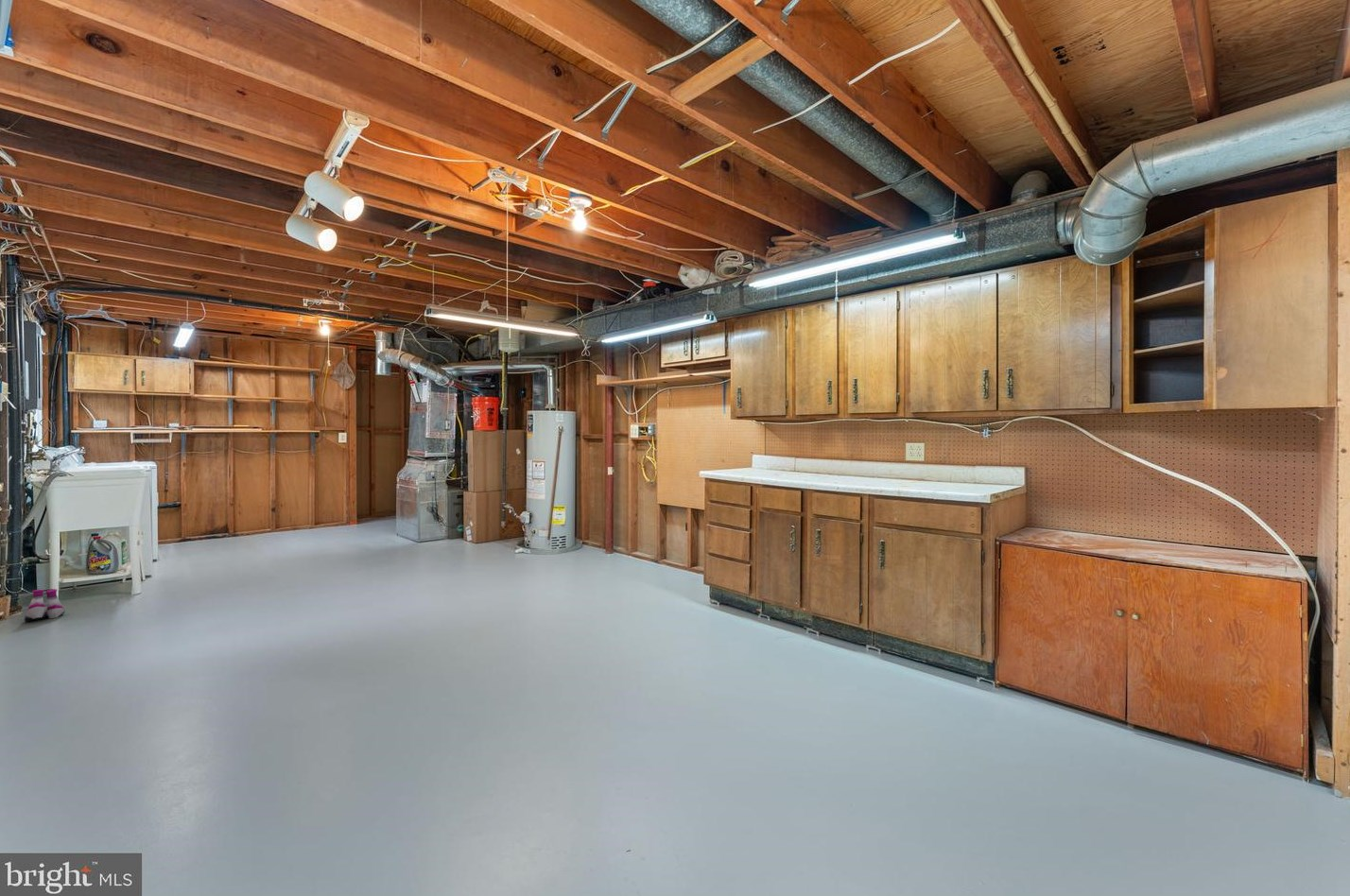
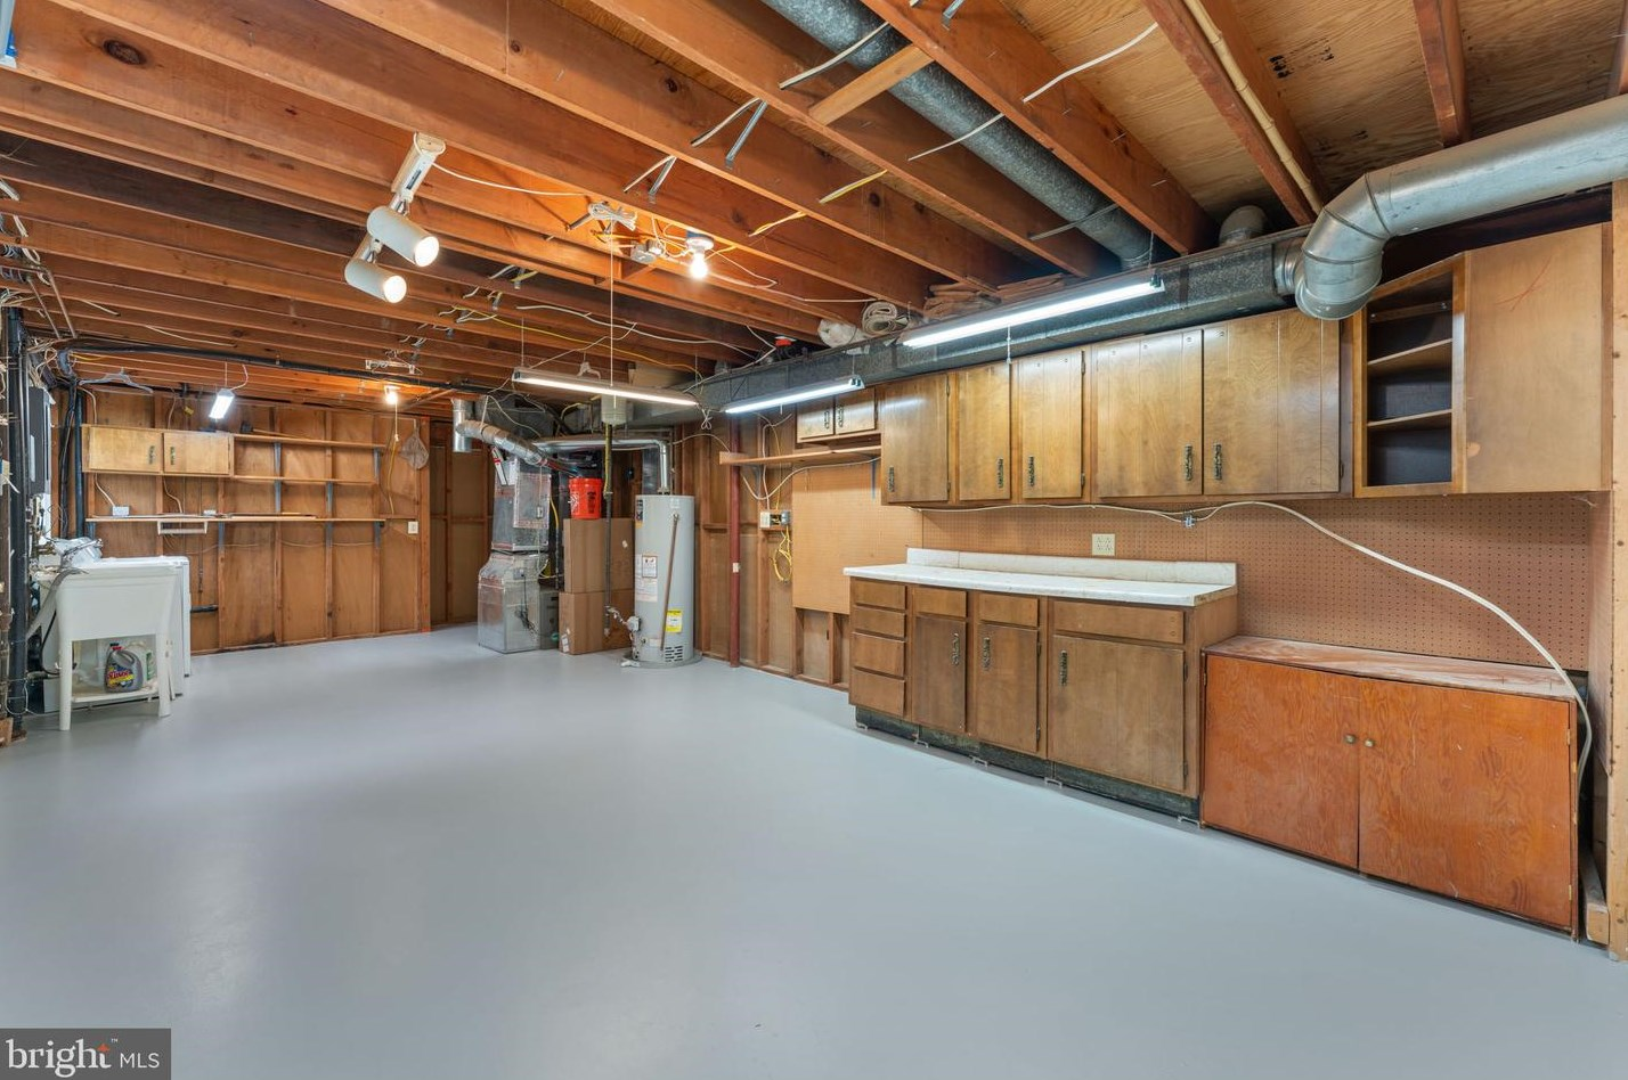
- boots [24,588,66,622]
